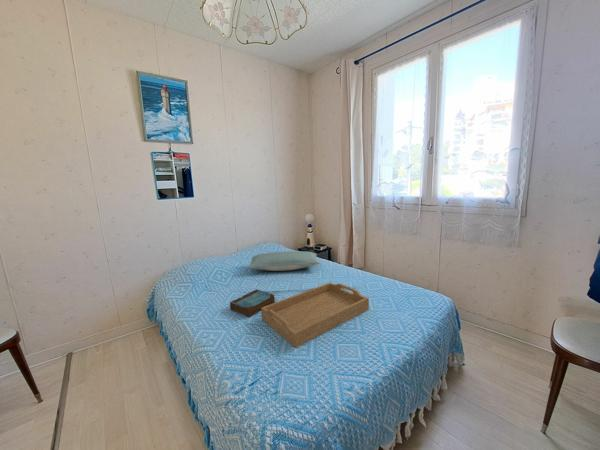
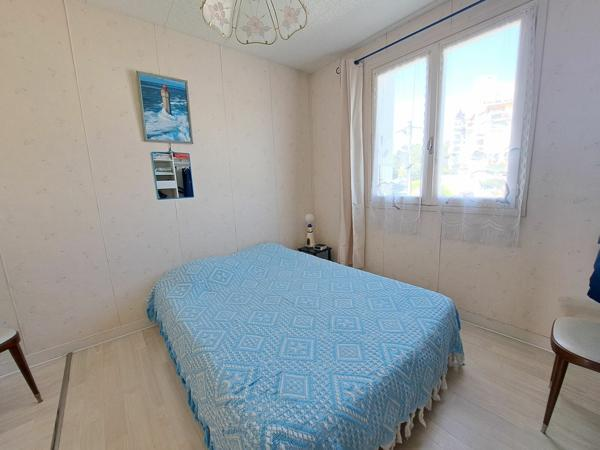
- book [229,288,276,318]
- serving tray [261,282,370,349]
- pillow [246,250,321,272]
